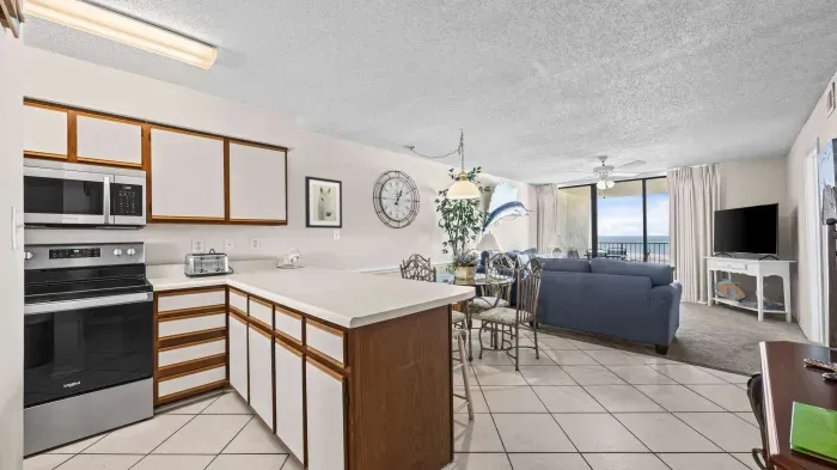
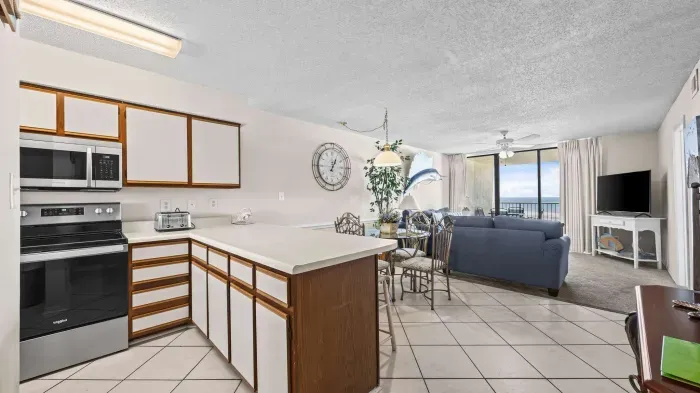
- wall art [304,175,343,230]
